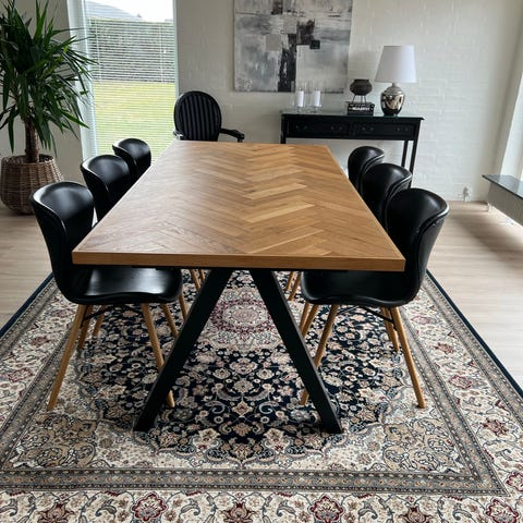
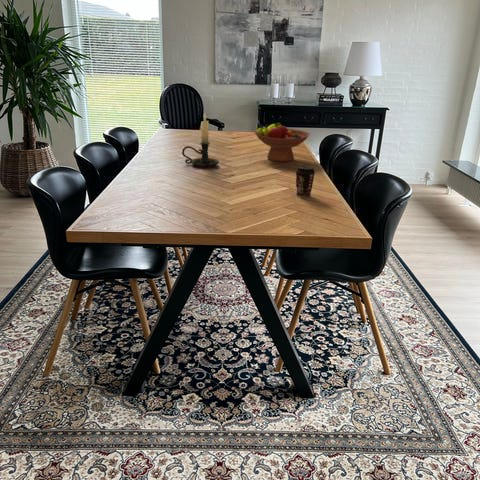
+ fruit bowl [254,122,311,163]
+ coffee cup [295,165,316,199]
+ candle holder [181,113,220,169]
